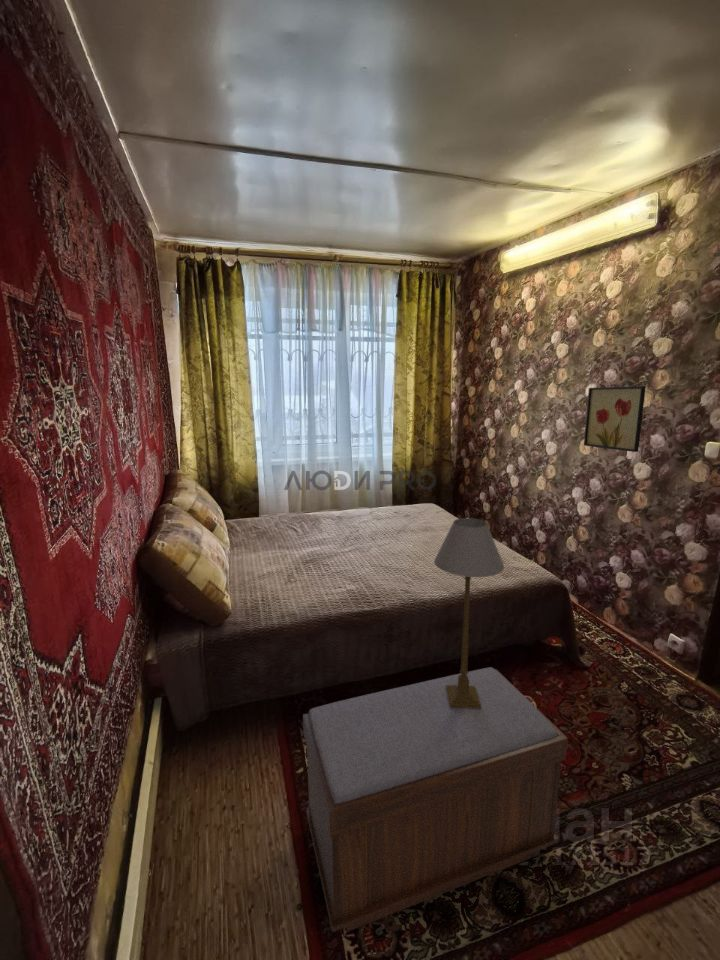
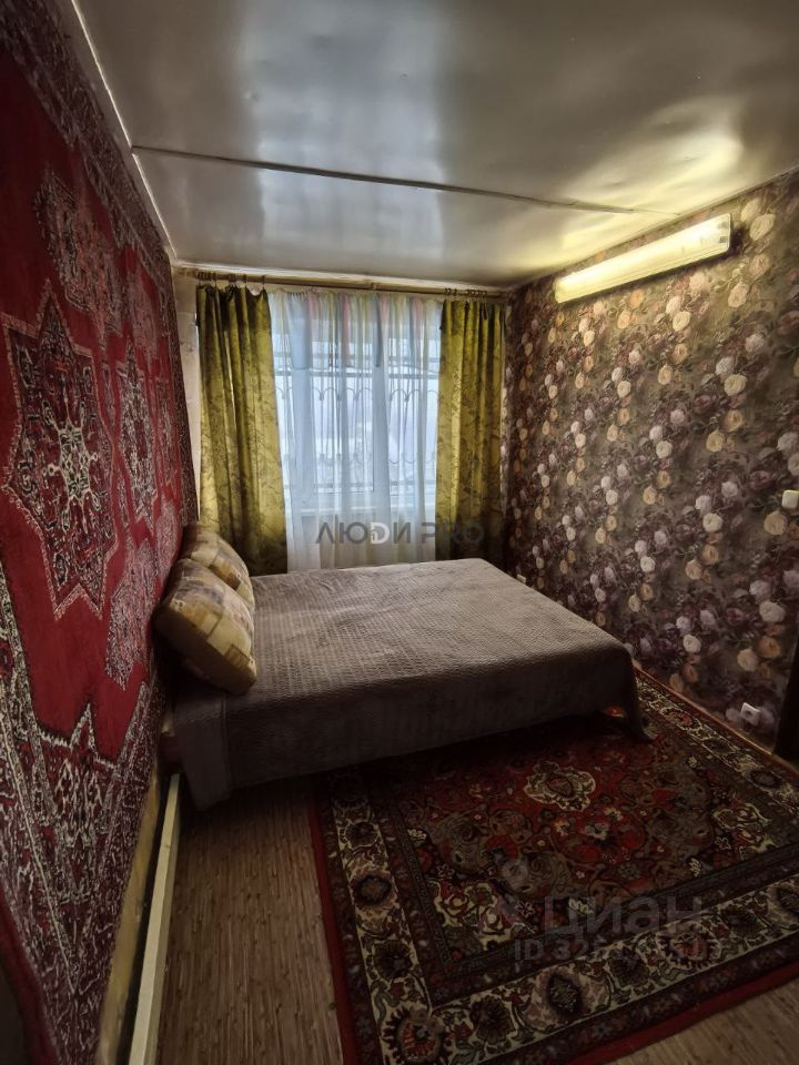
- wall art [583,385,647,453]
- bench [302,666,569,934]
- table lamp [433,517,505,708]
